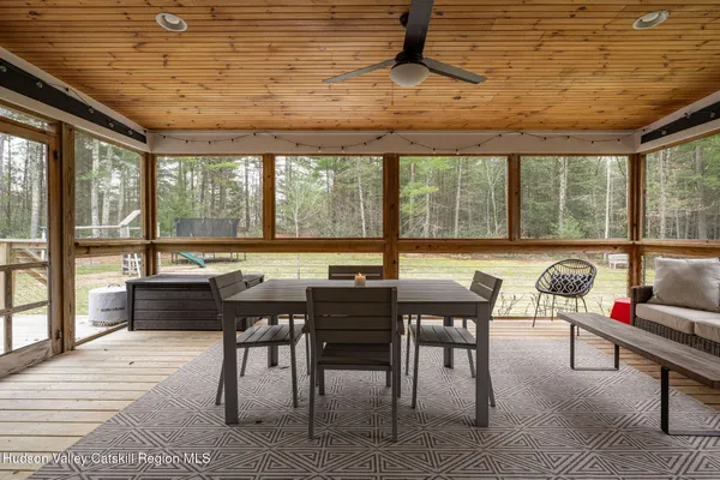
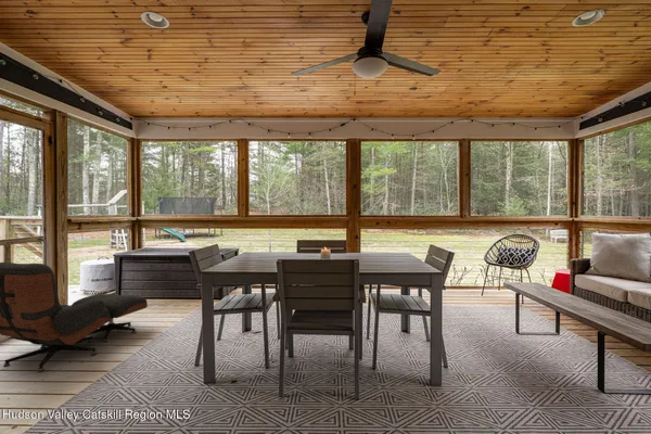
+ lounge chair [0,261,149,373]
